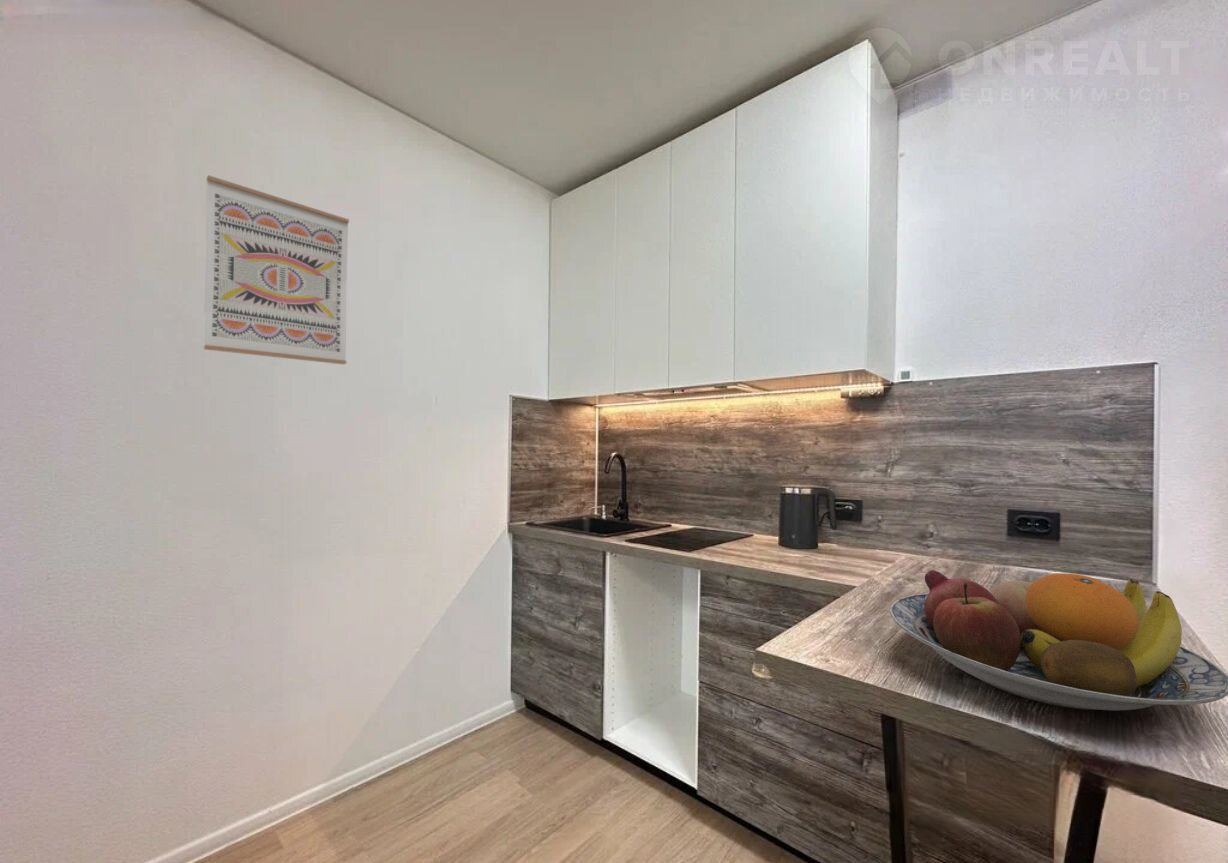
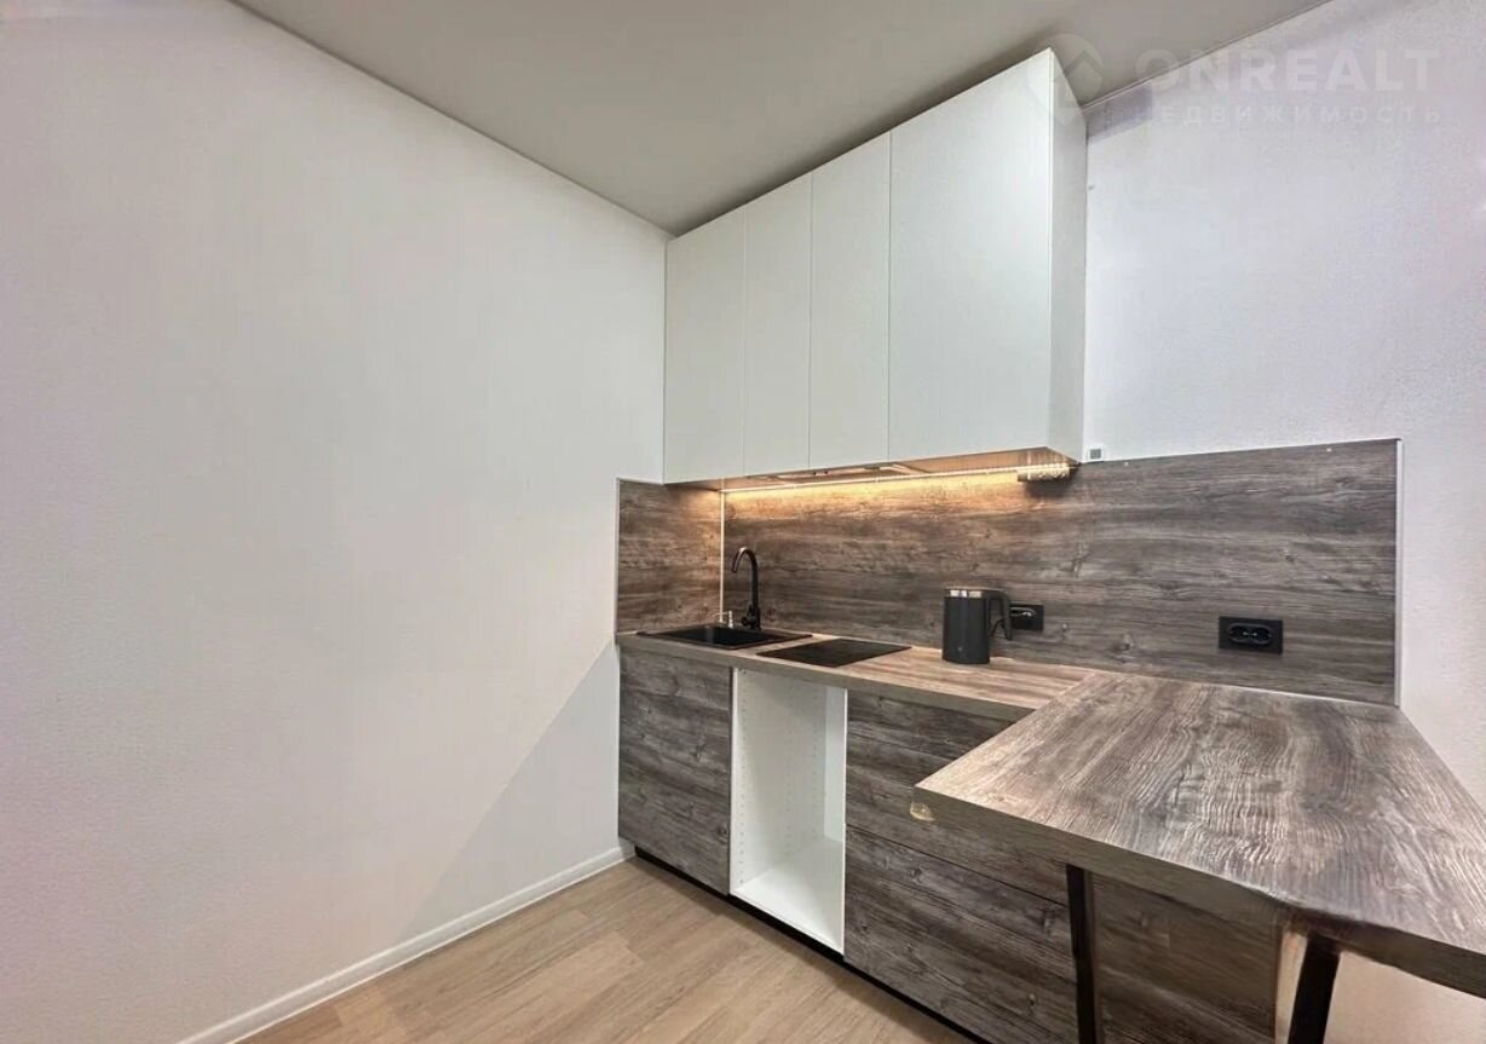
- fruit bowl [889,569,1228,711]
- wall art [202,174,350,365]
